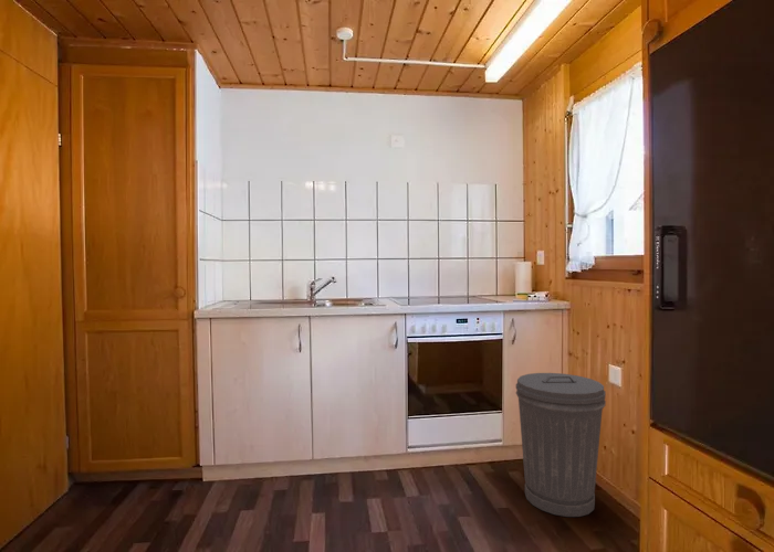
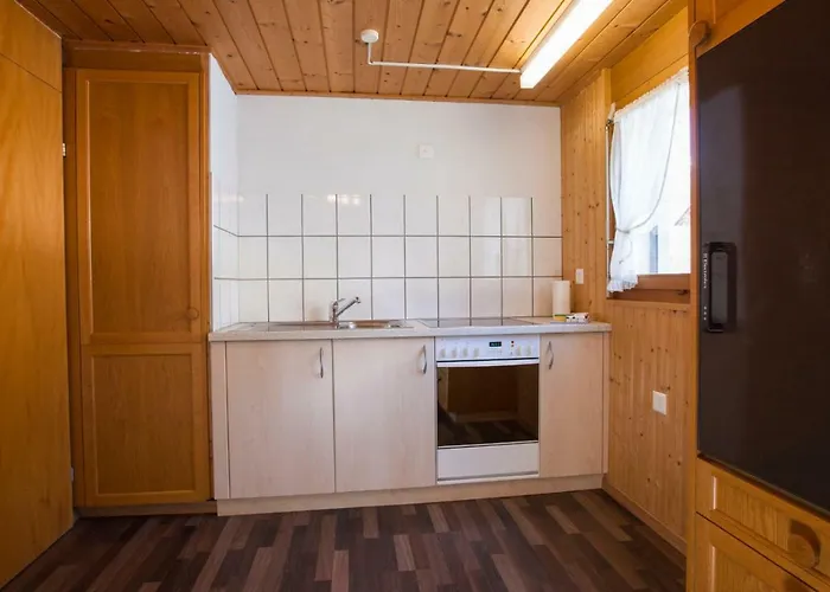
- trash can [515,372,607,518]
